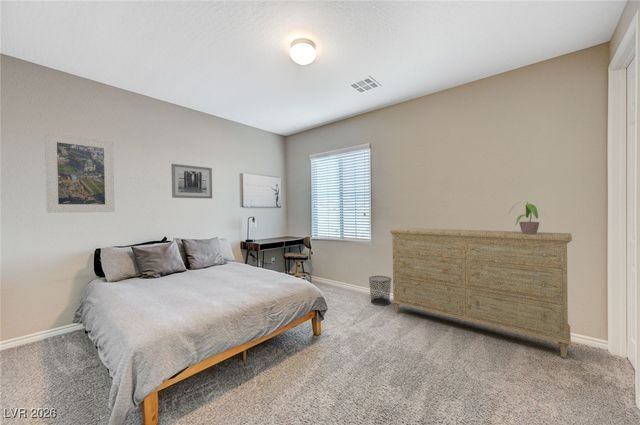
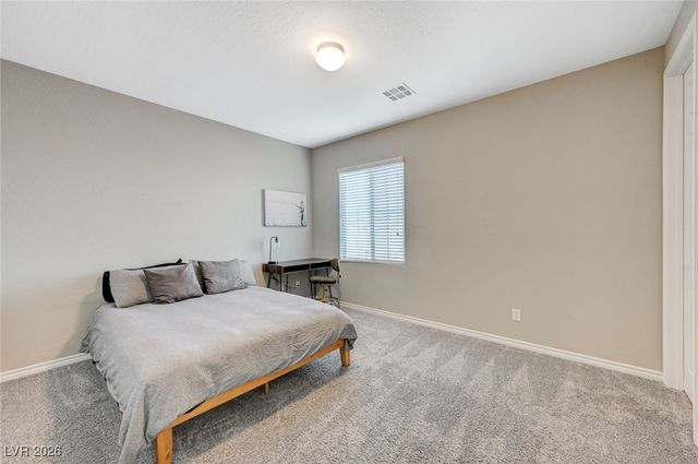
- wall art [170,163,213,199]
- potted plant [508,201,550,234]
- waste bin [368,275,393,306]
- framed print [44,131,116,214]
- dresser [389,227,573,359]
